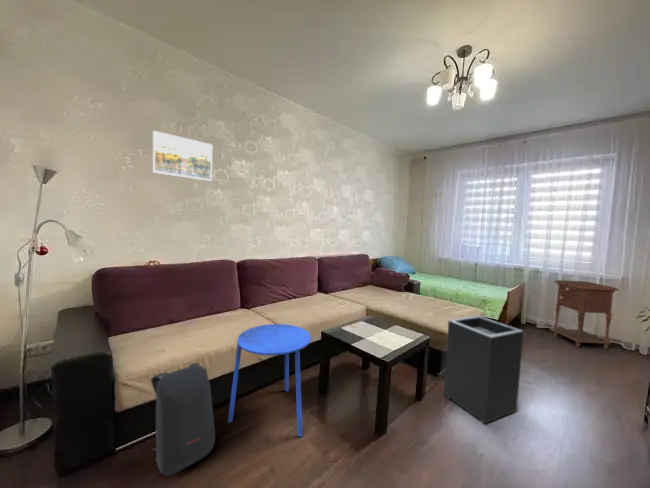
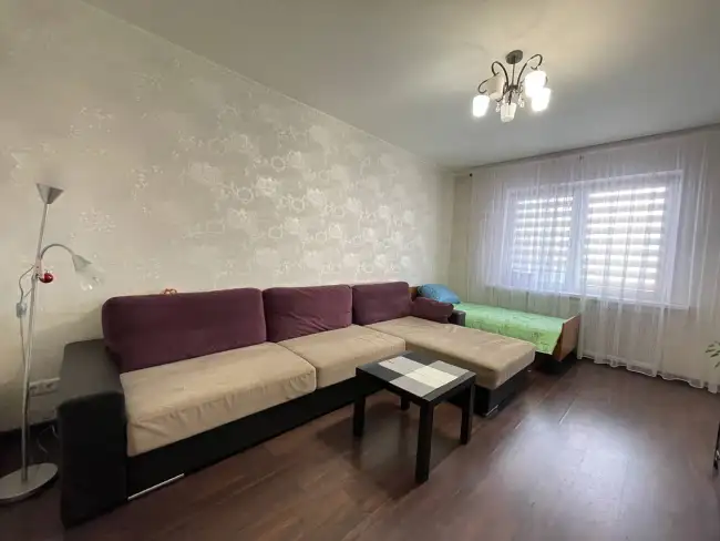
- speaker [443,315,524,424]
- side table [227,323,312,438]
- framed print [152,130,213,182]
- nightstand [550,279,620,350]
- backpack [150,362,216,477]
